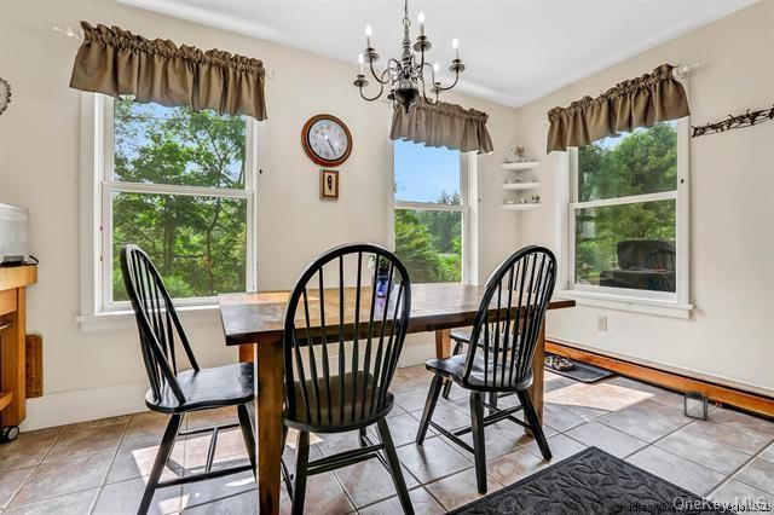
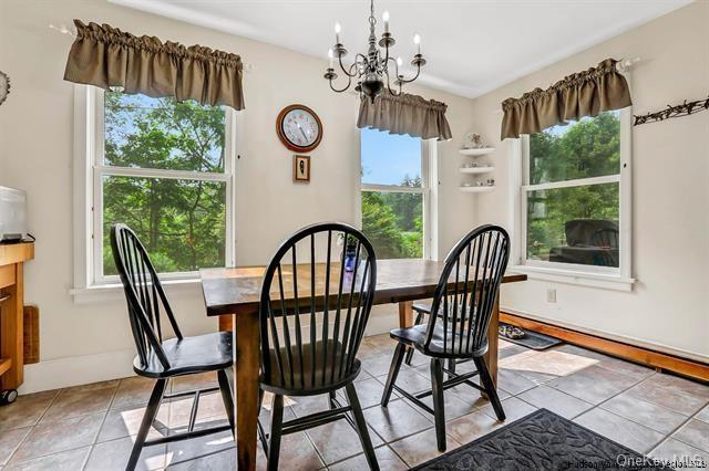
- lantern [683,374,709,422]
